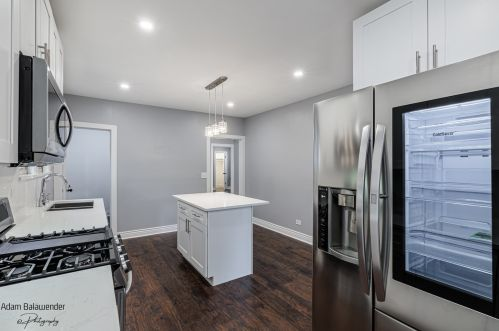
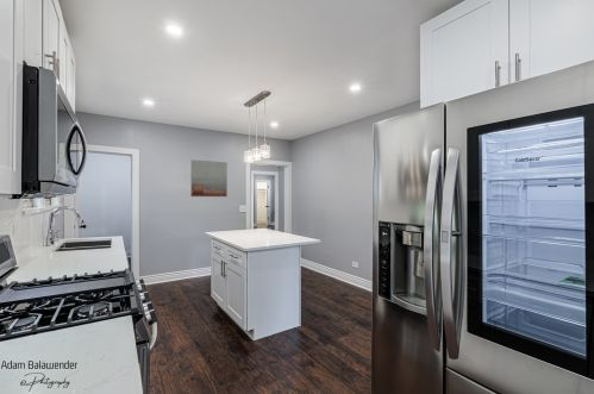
+ wall art [189,158,229,198]
